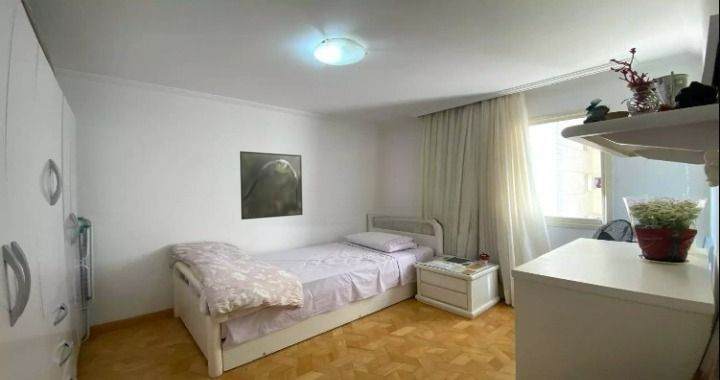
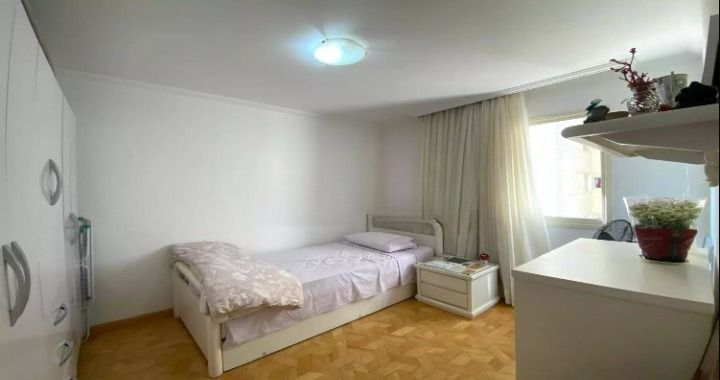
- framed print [239,150,304,221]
